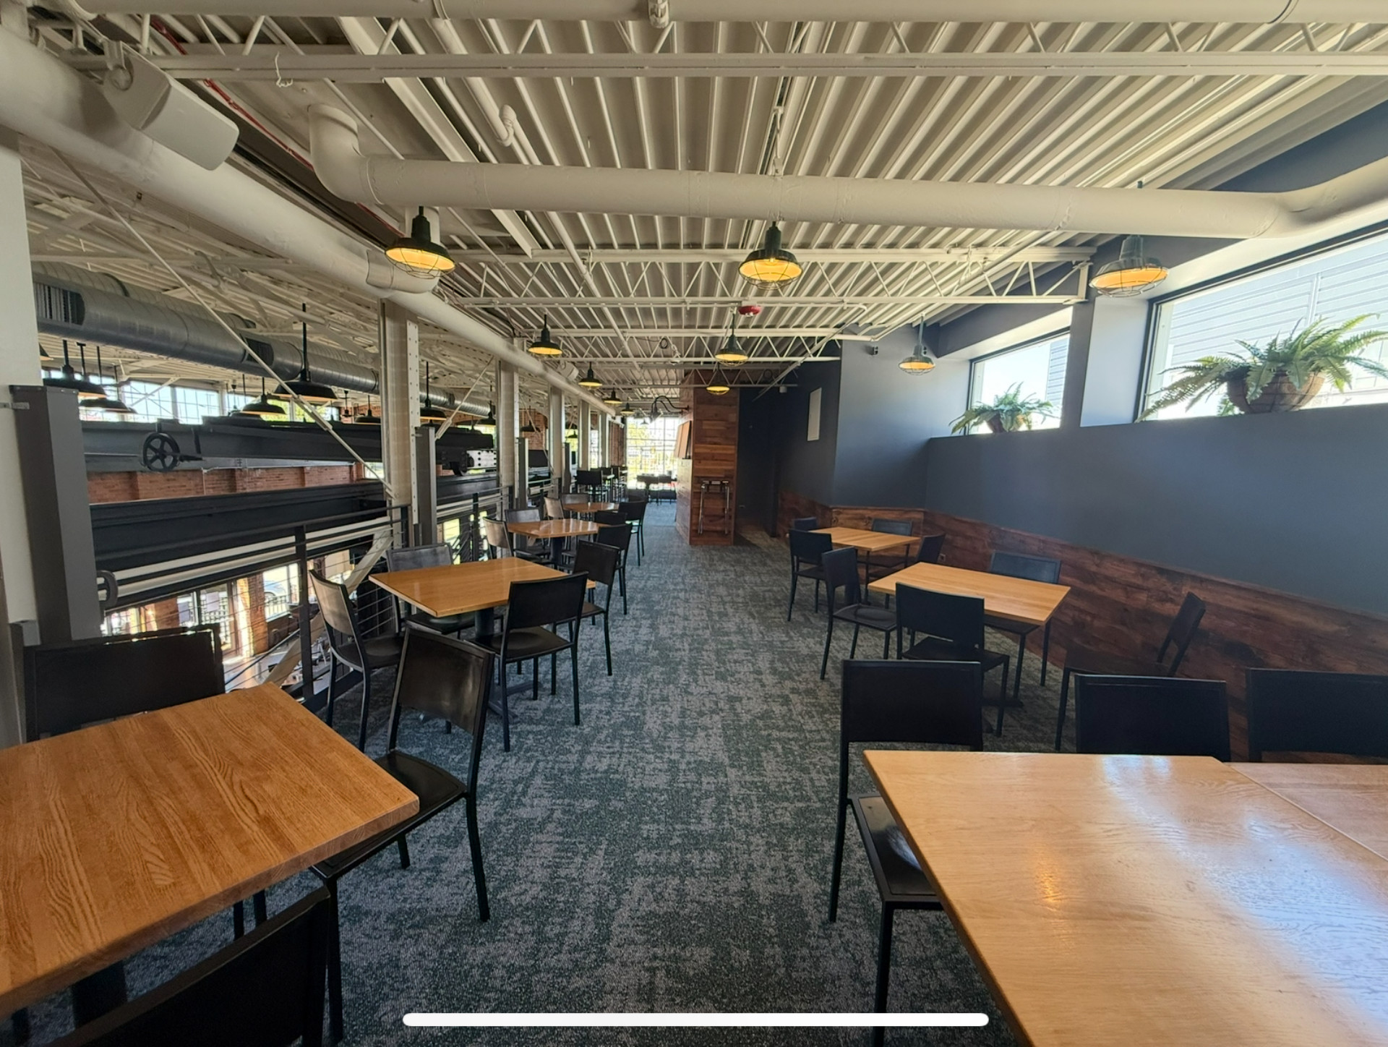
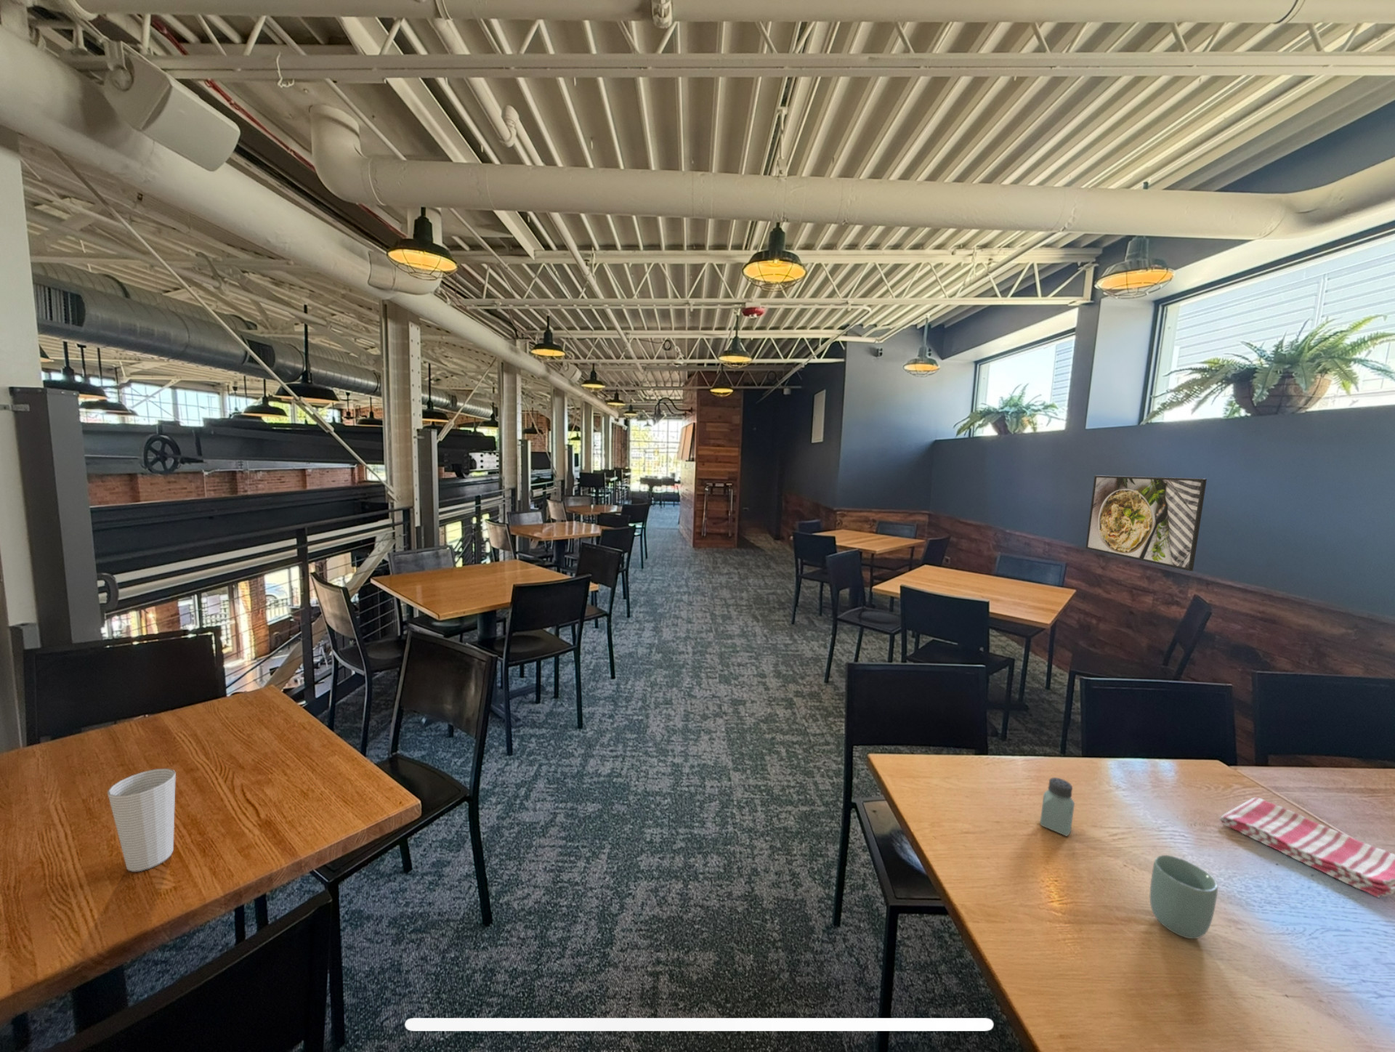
+ cup [1148,854,1218,939]
+ dish towel [1219,797,1395,898]
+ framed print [1084,474,1207,571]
+ saltshaker [1040,777,1076,837]
+ cup [107,768,177,873]
